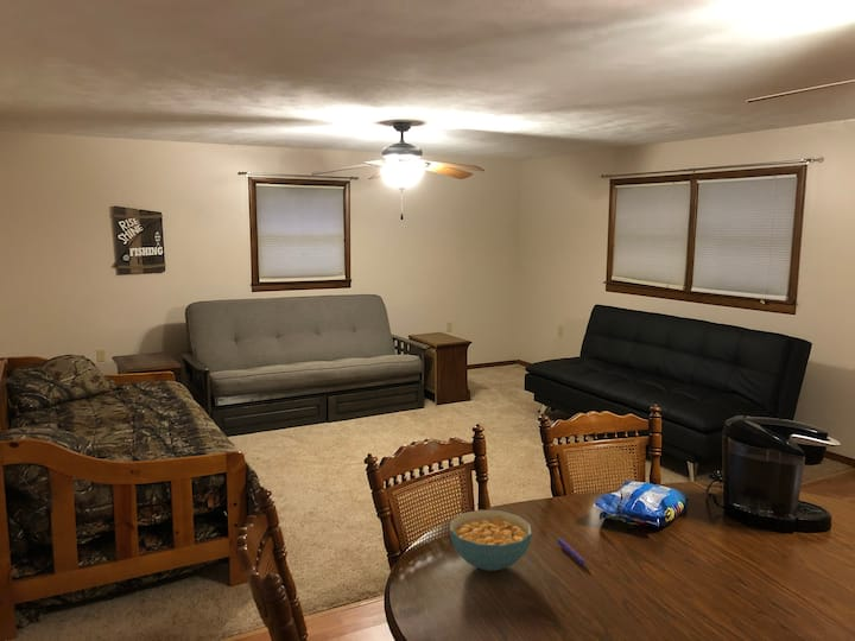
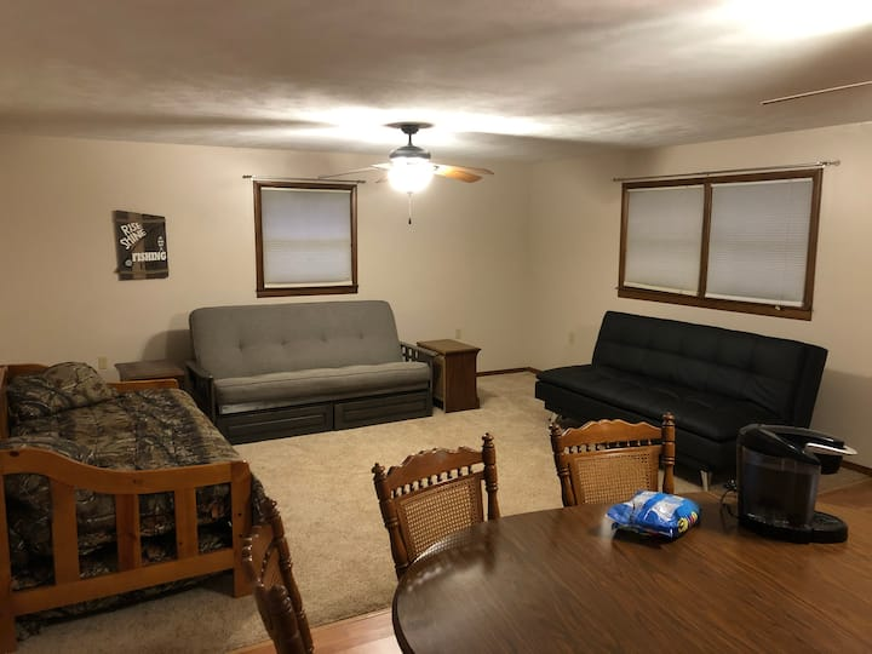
- cereal bowl [449,509,533,572]
- pen [557,538,588,567]
